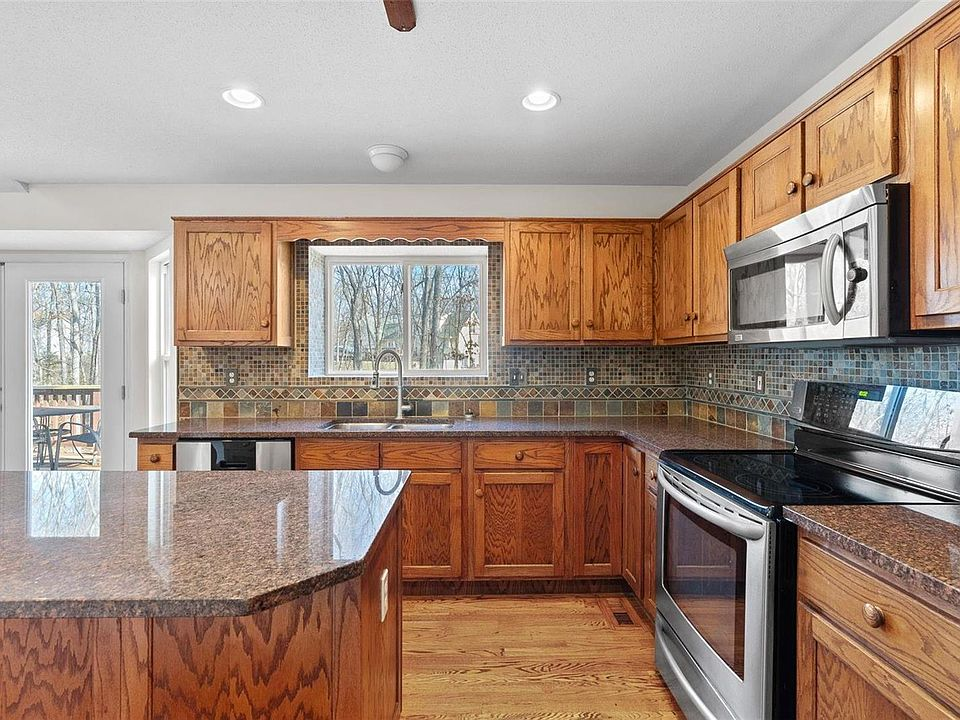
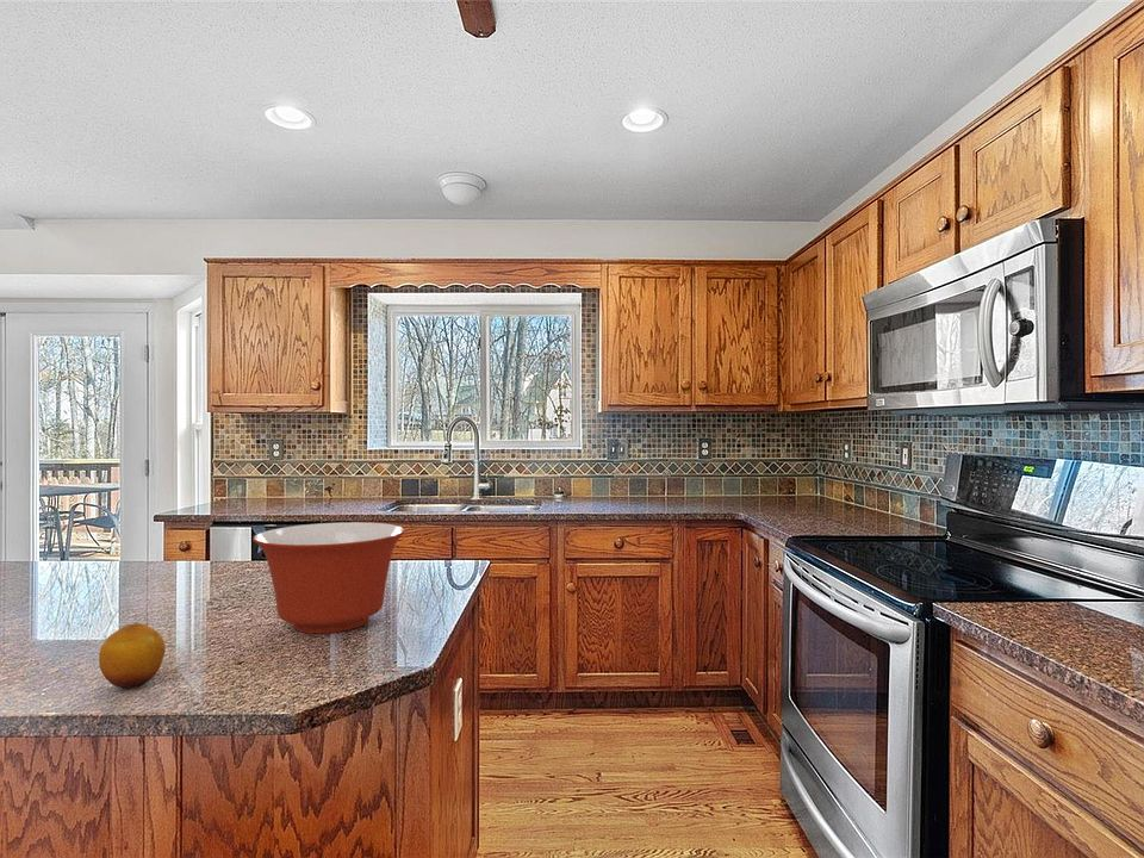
+ fruit [98,622,167,690]
+ mixing bowl [251,521,405,634]
